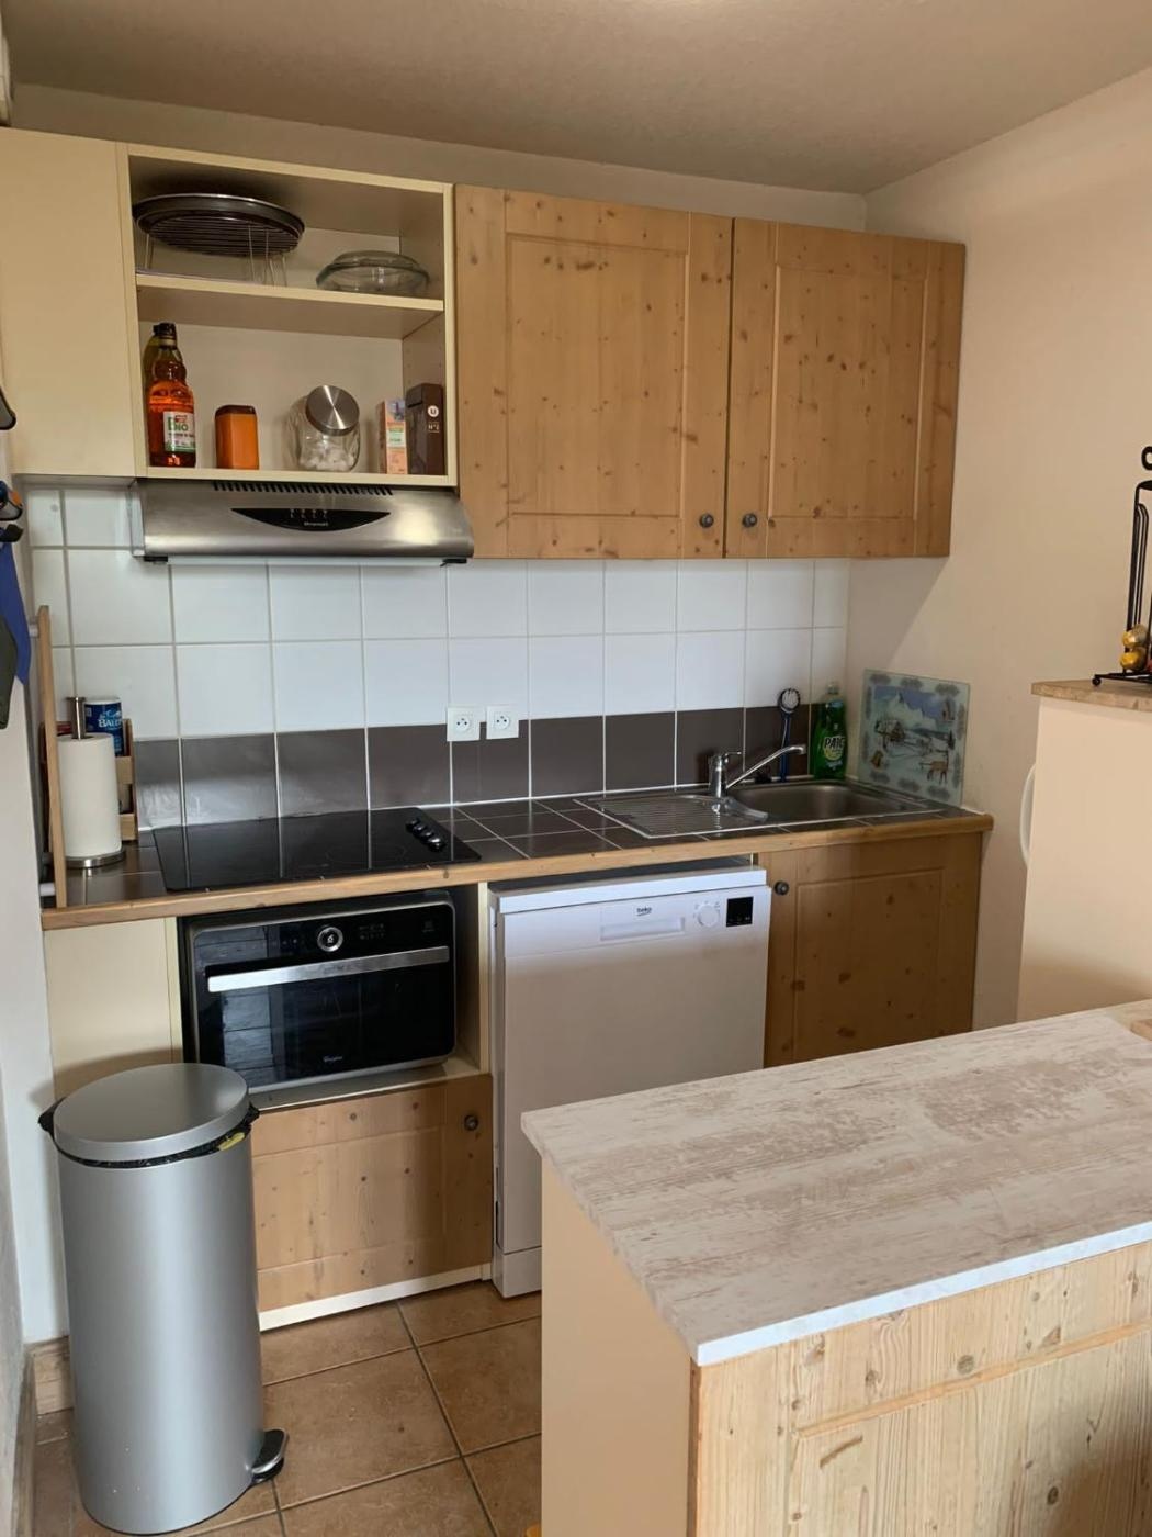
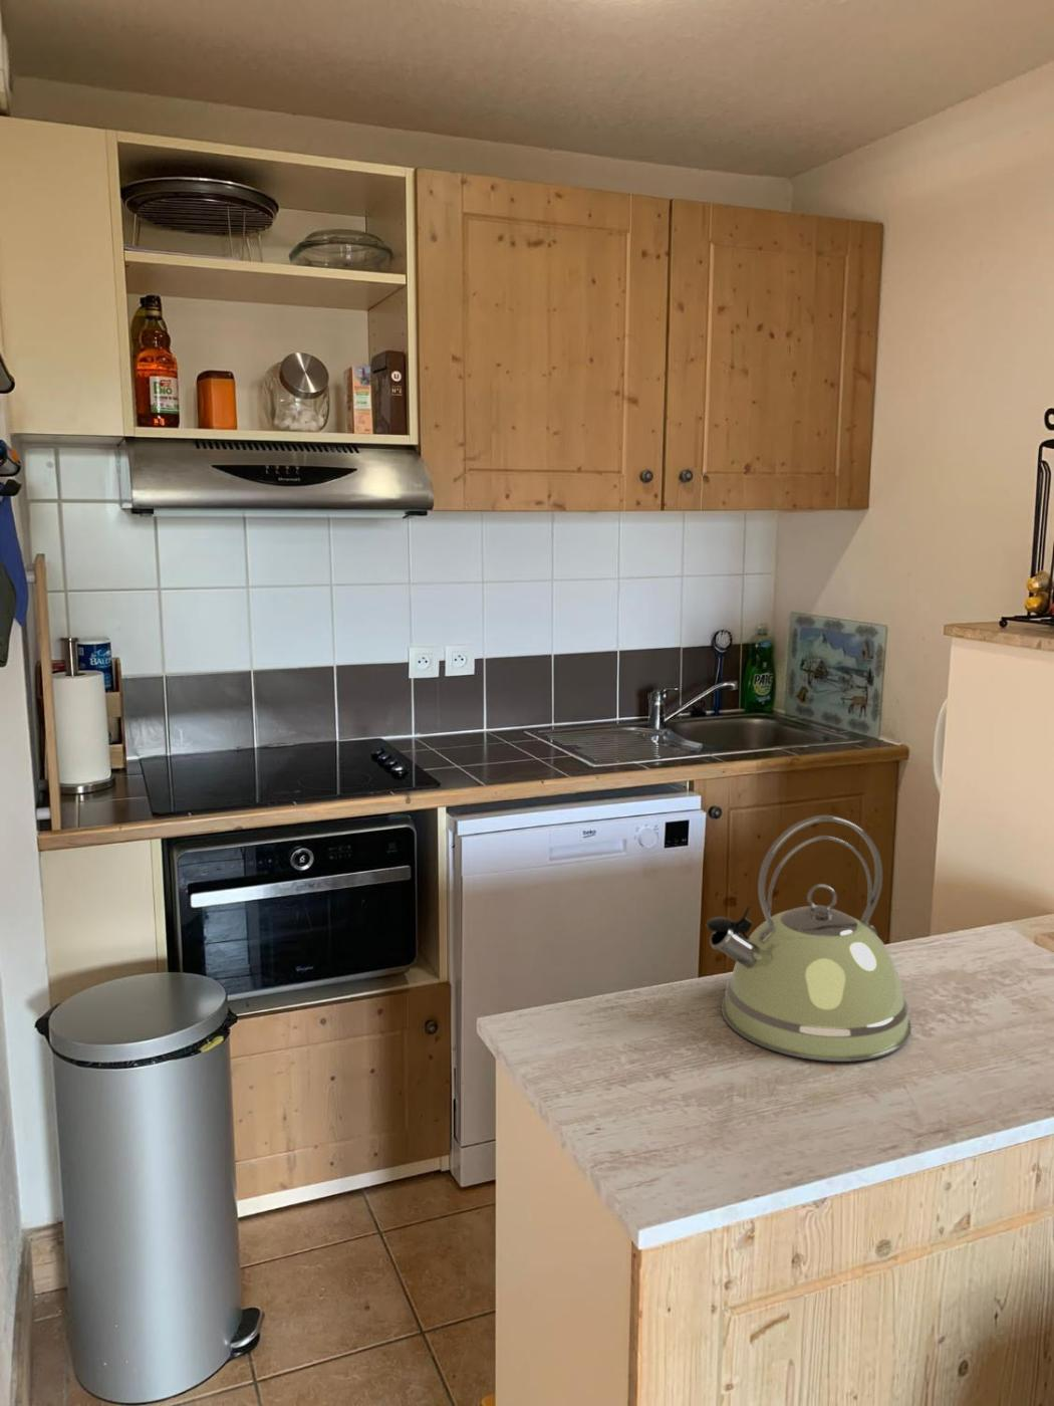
+ kettle [705,815,912,1063]
